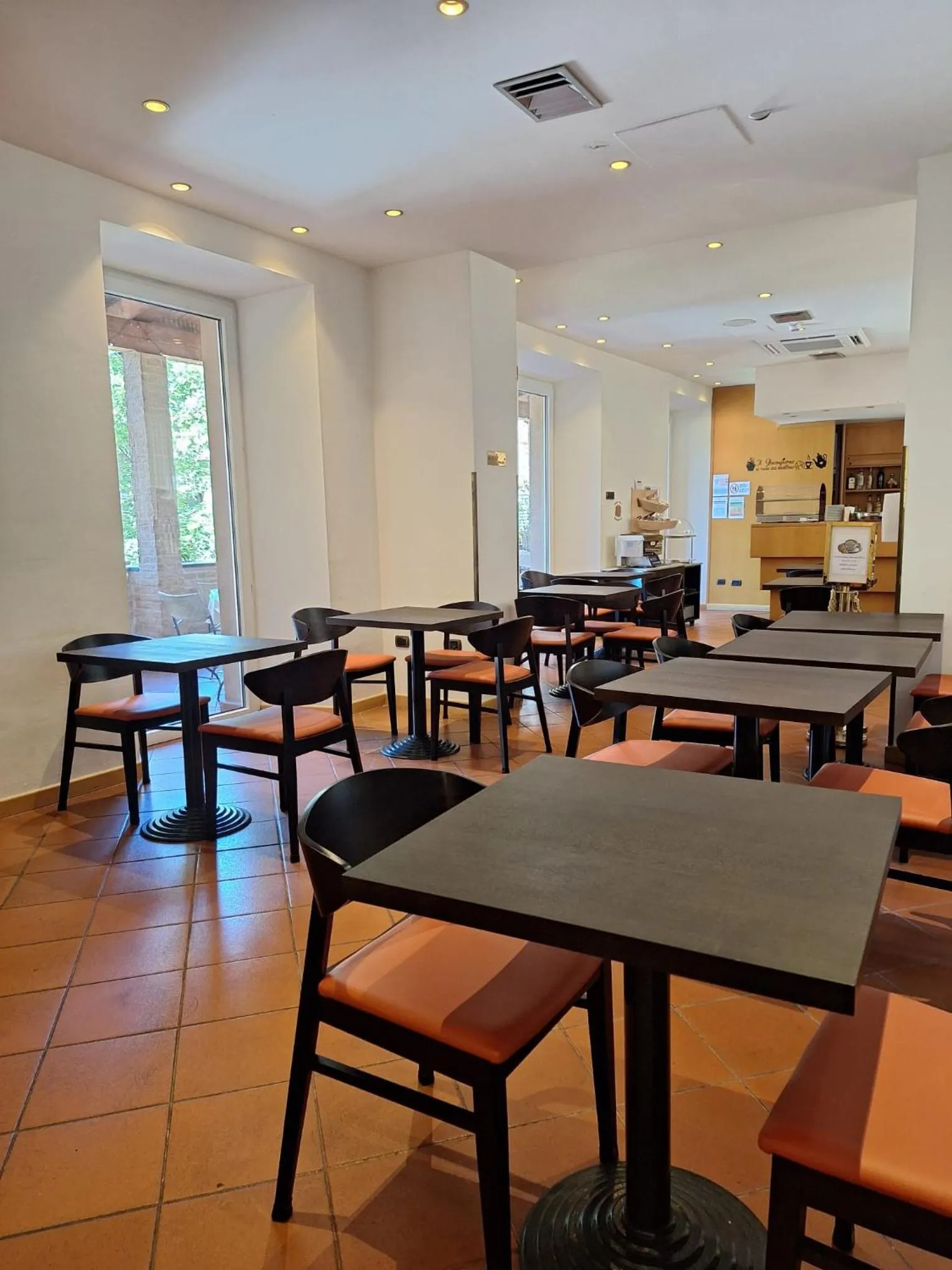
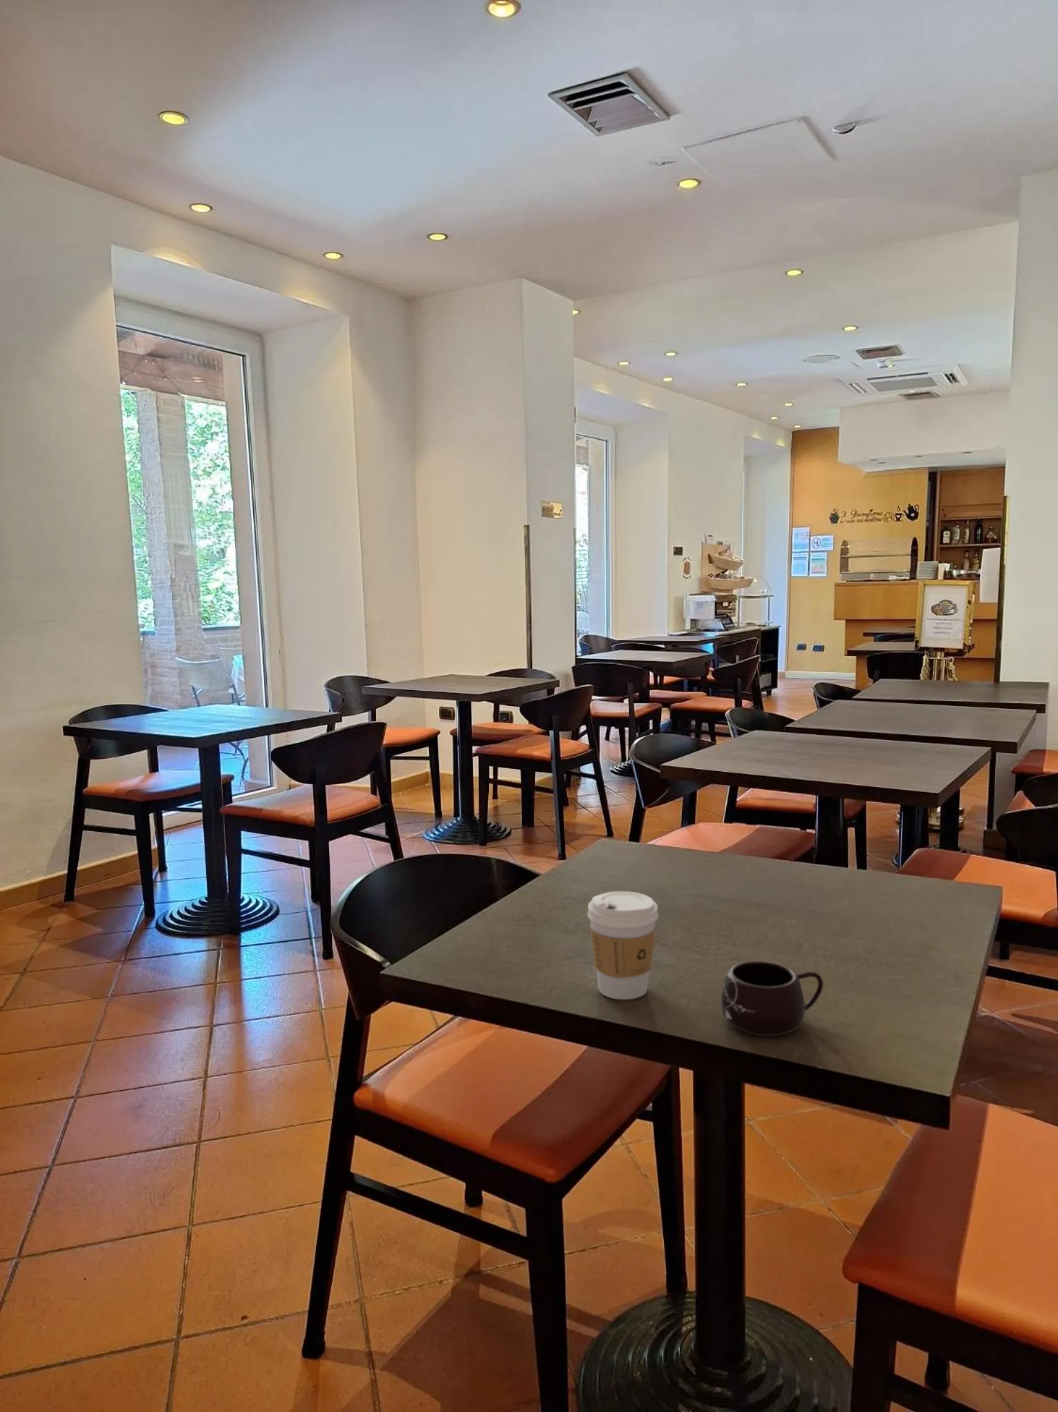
+ coffee cup [587,891,659,1001]
+ mug [720,959,825,1037]
